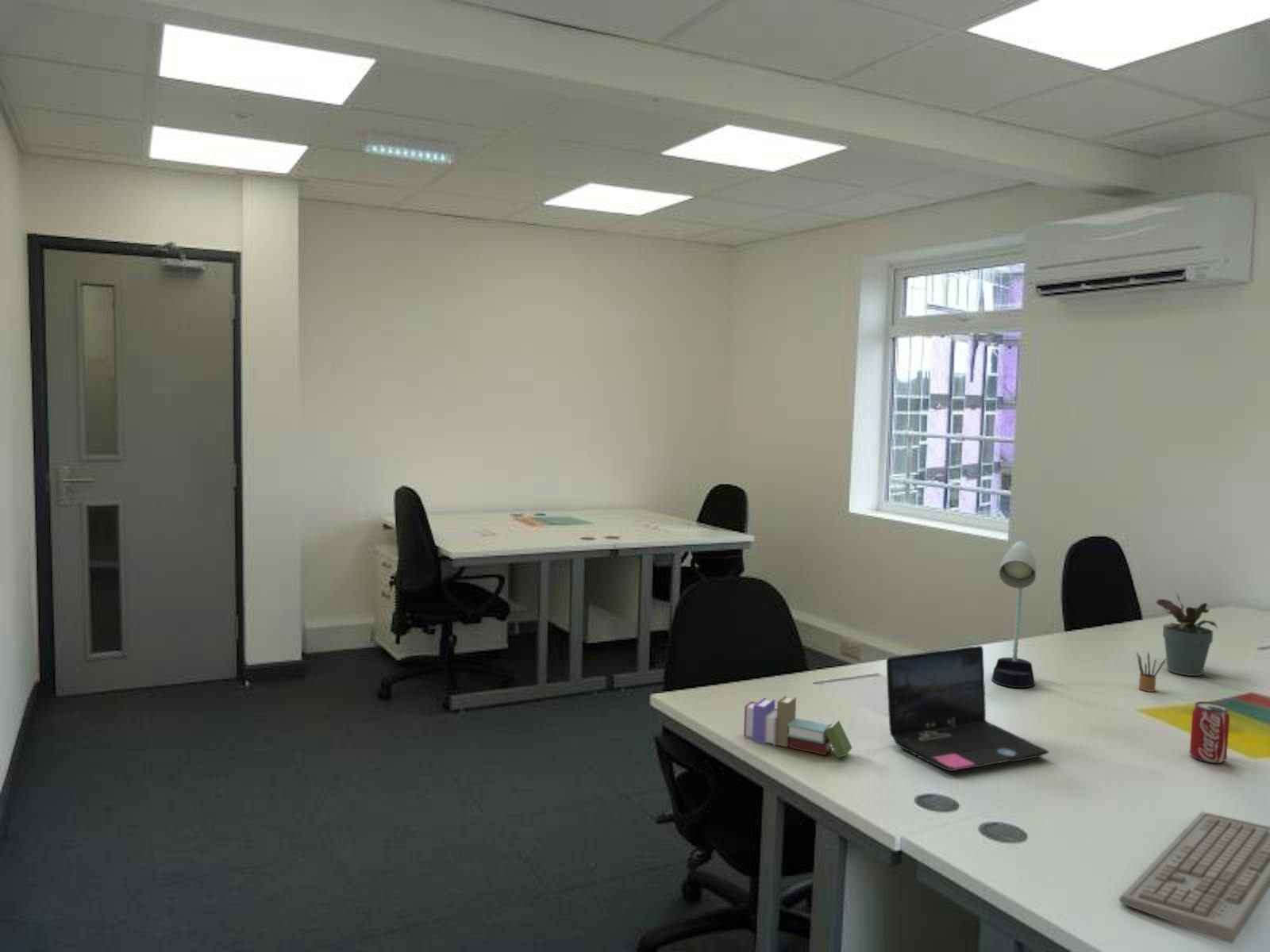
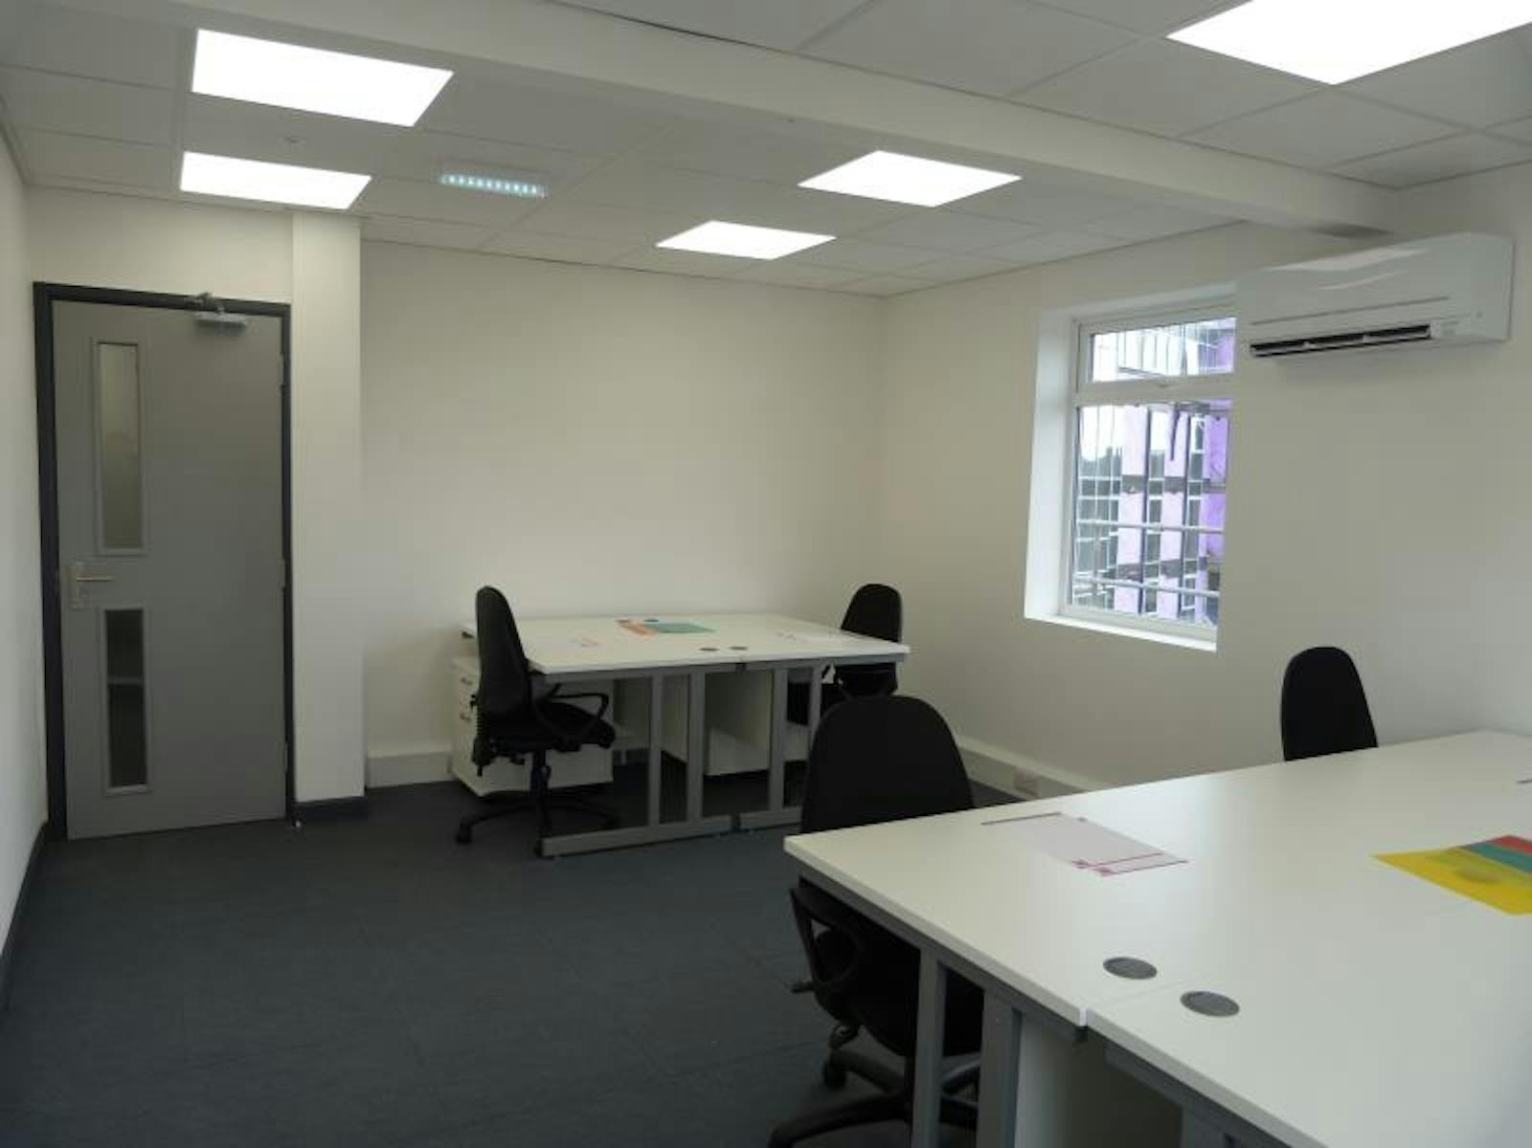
- beverage can [1189,701,1230,764]
- desk lamp [991,540,1037,689]
- book [743,695,853,759]
- pencil box [1136,651,1167,693]
- keyboard [1118,811,1270,944]
- potted plant [1156,588,1218,677]
- laptop [886,645,1050,772]
